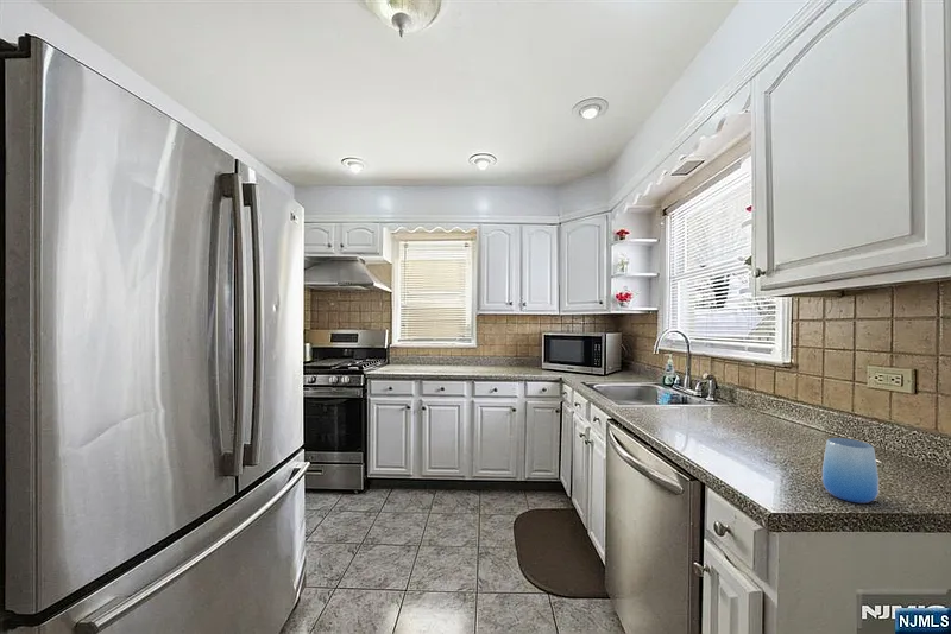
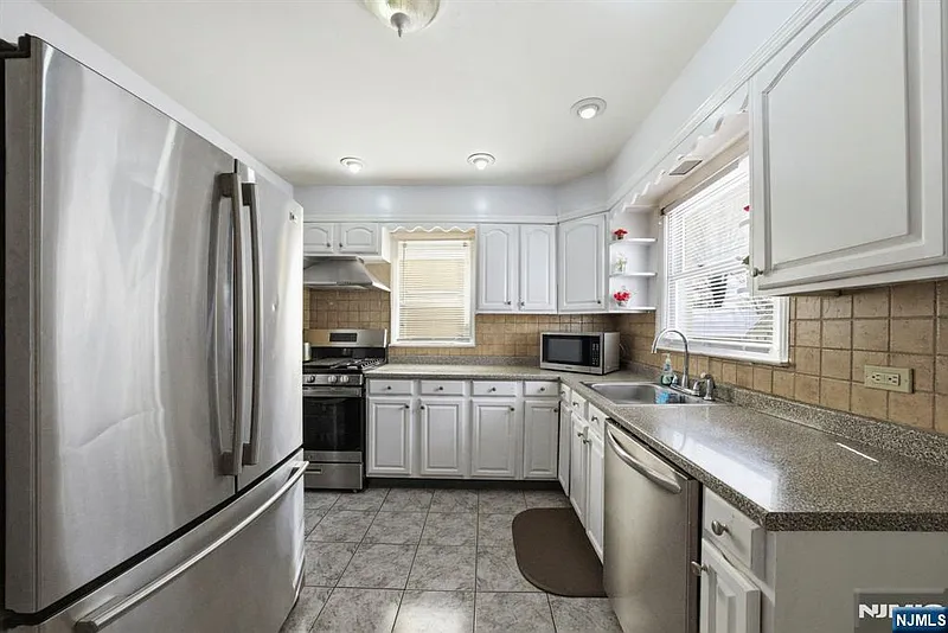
- cup [821,437,880,505]
